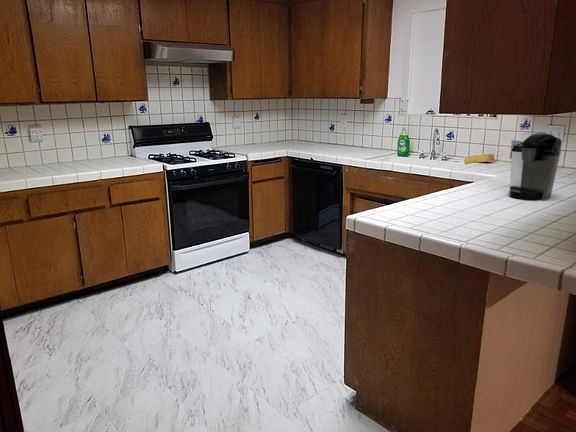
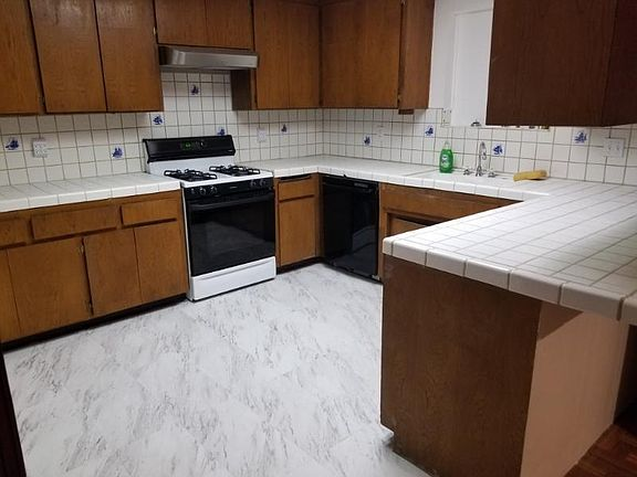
- coffee maker [508,132,563,201]
